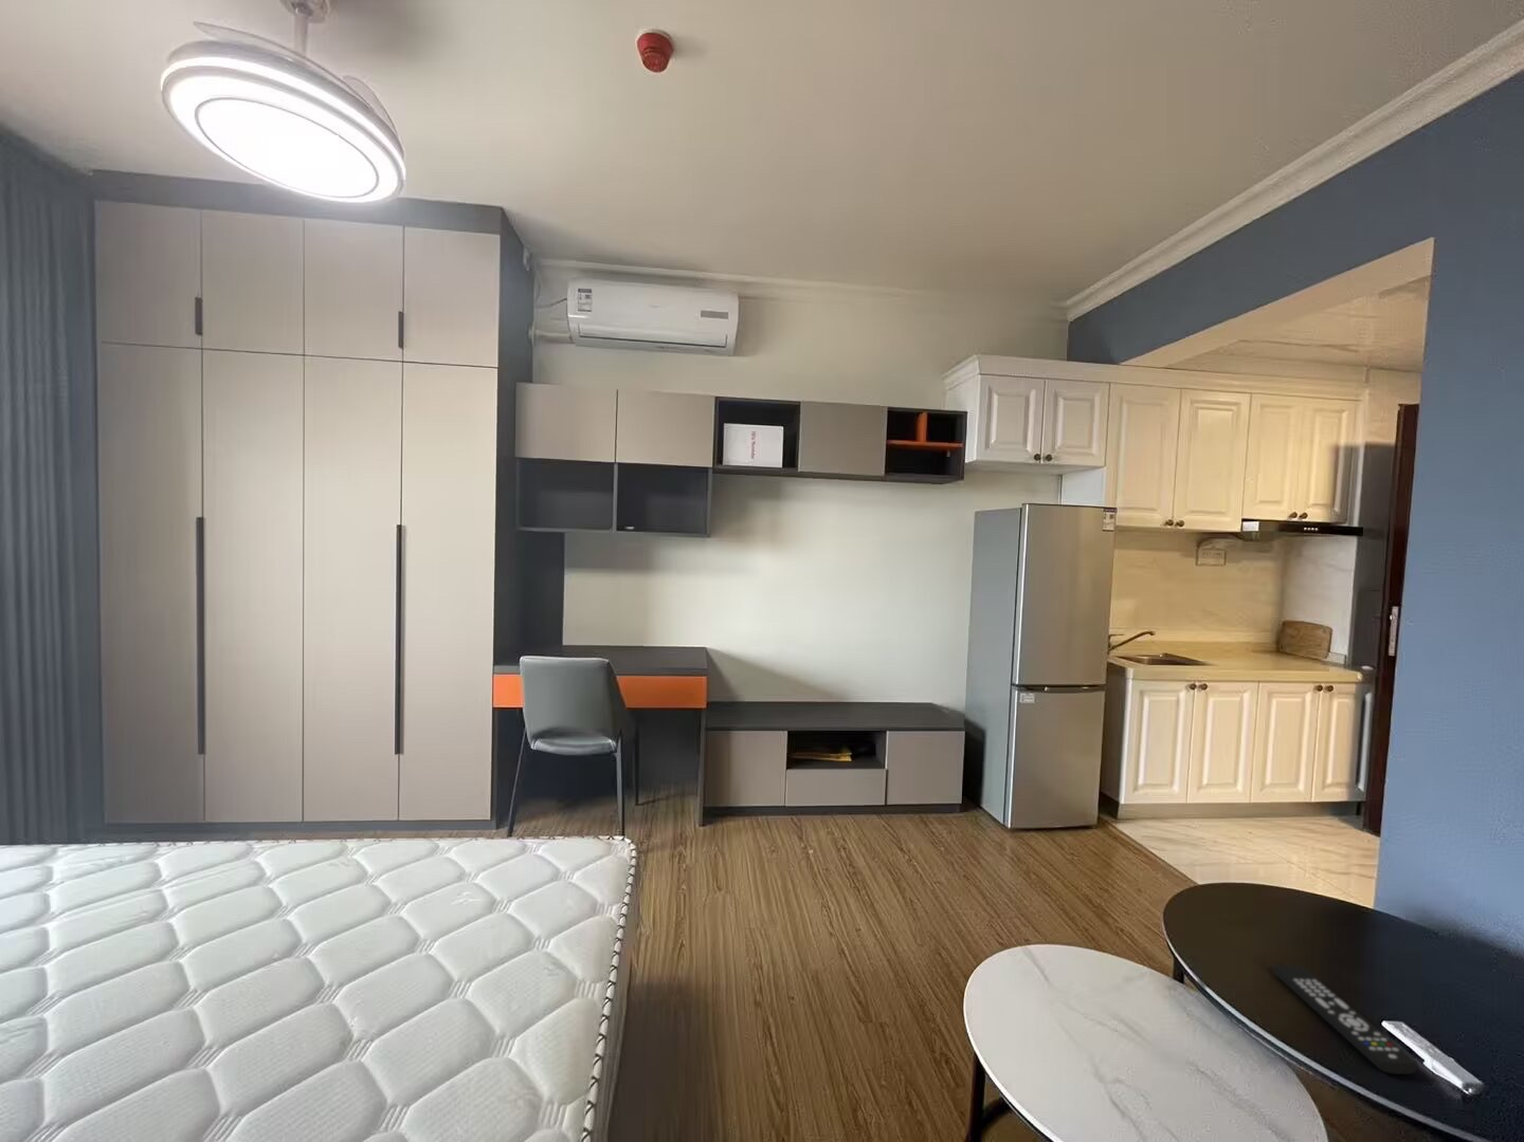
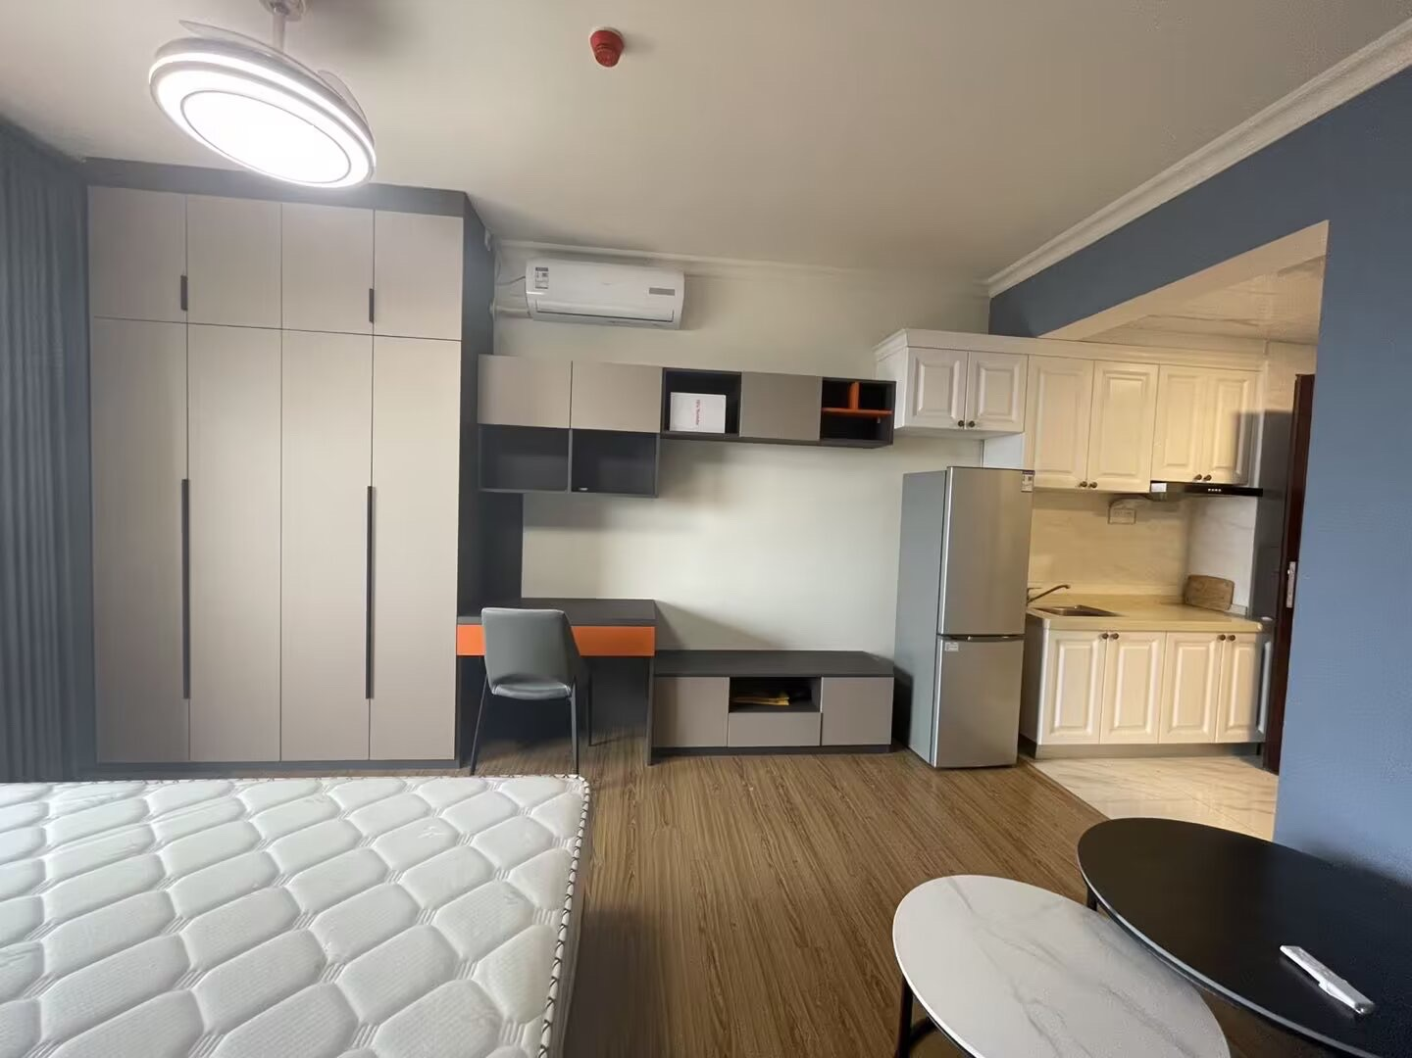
- remote control [1272,964,1420,1075]
